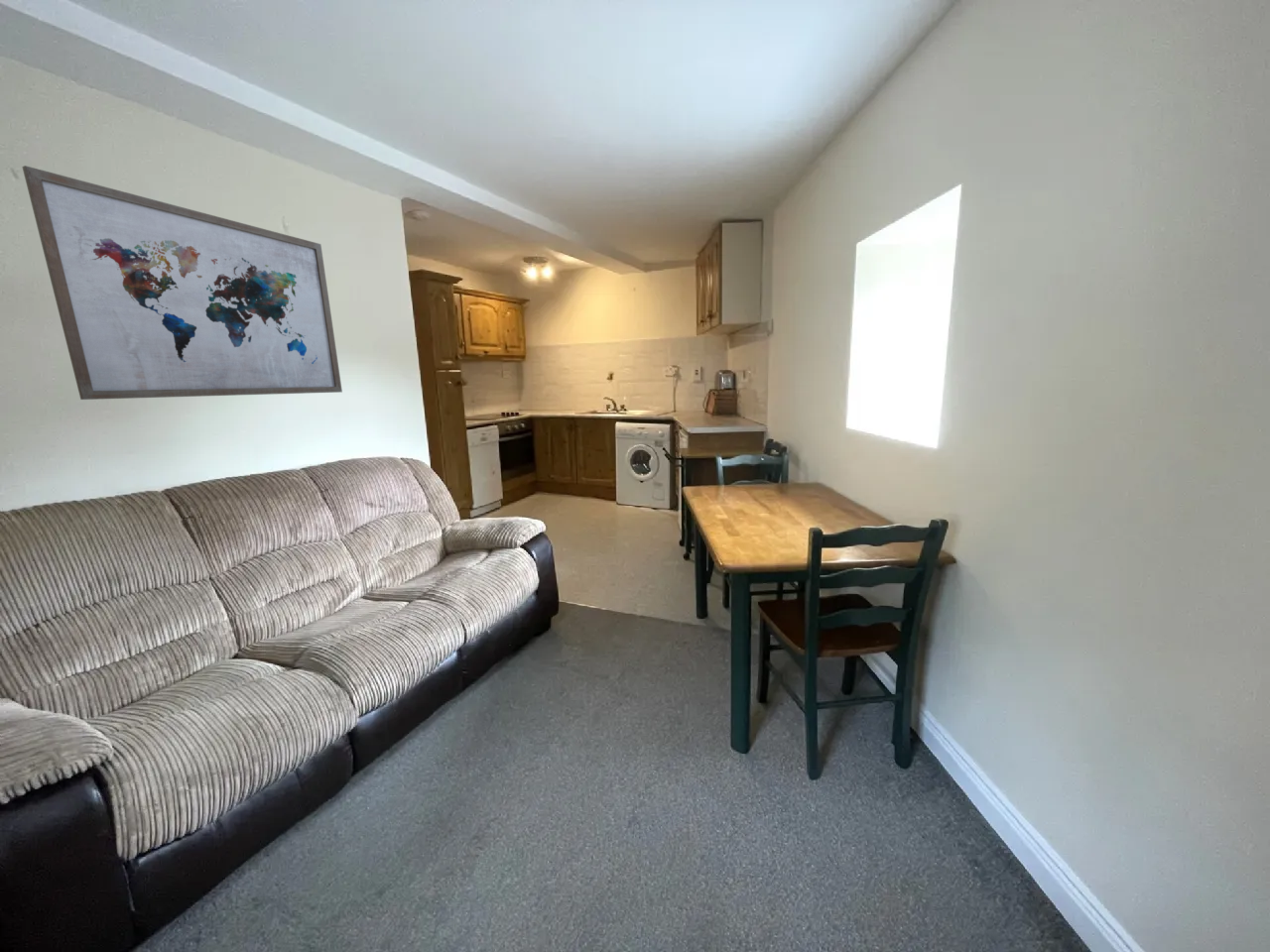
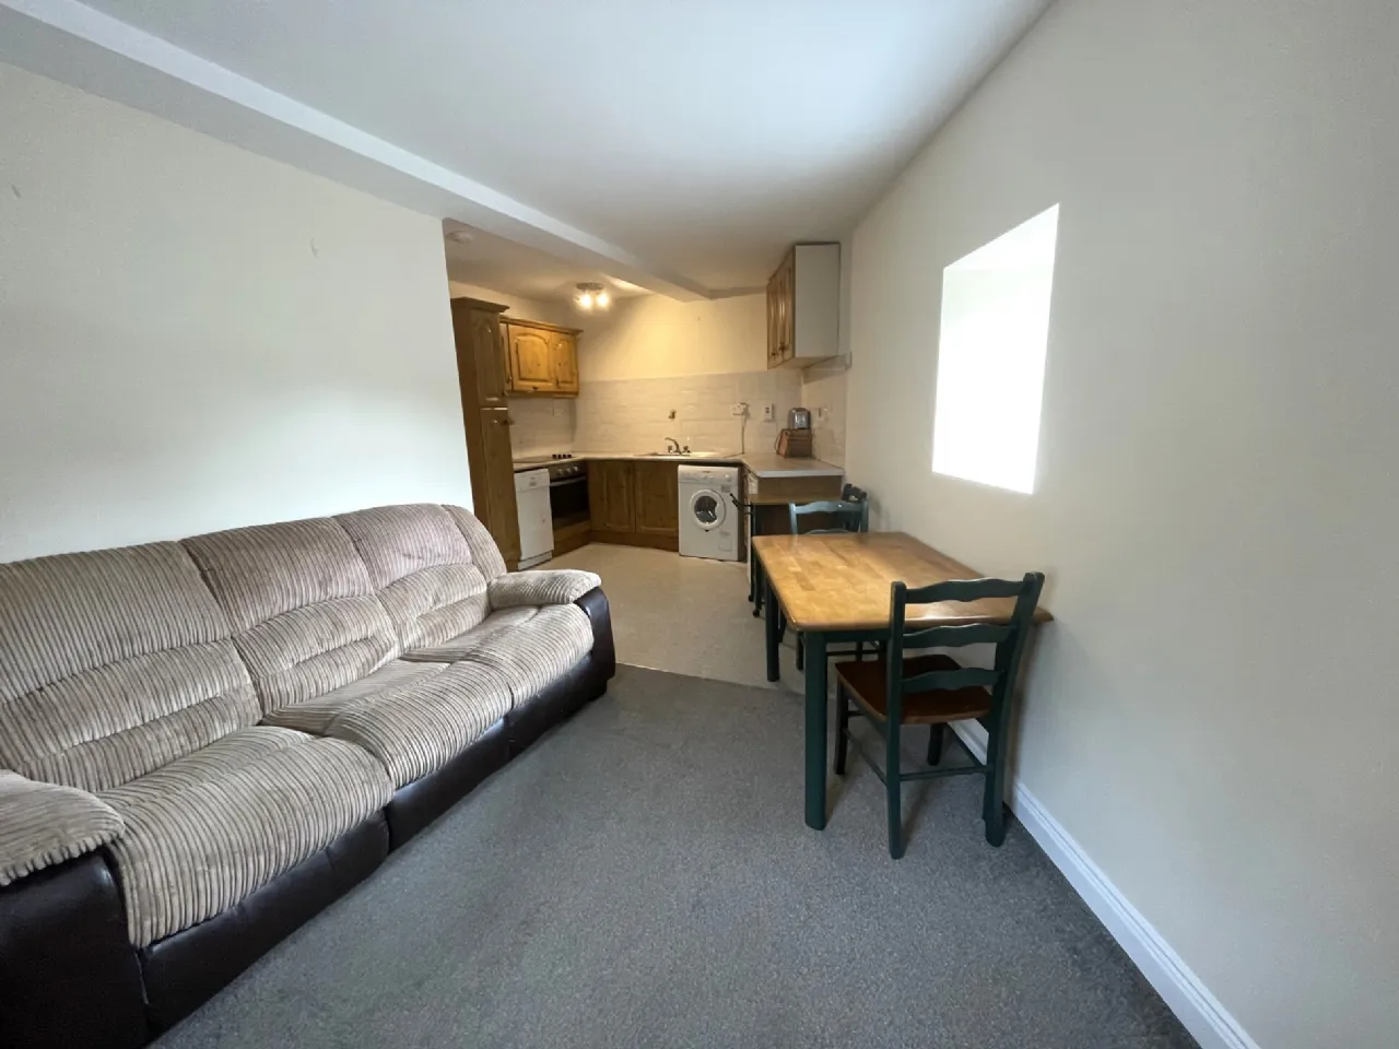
- wall art [21,165,343,401]
